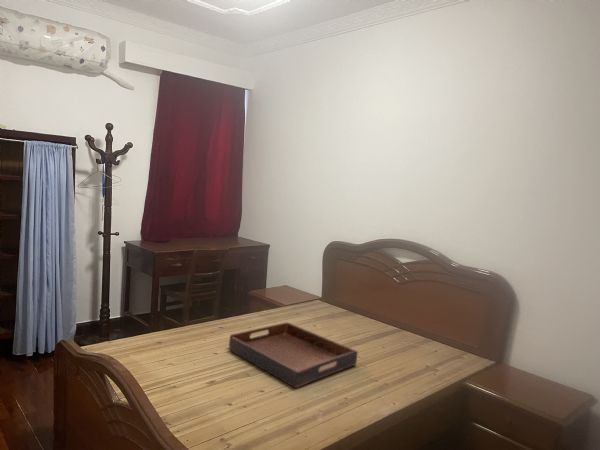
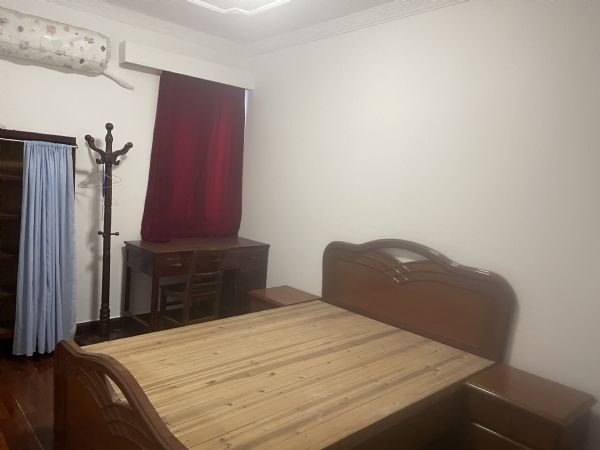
- serving tray [228,321,359,389]
